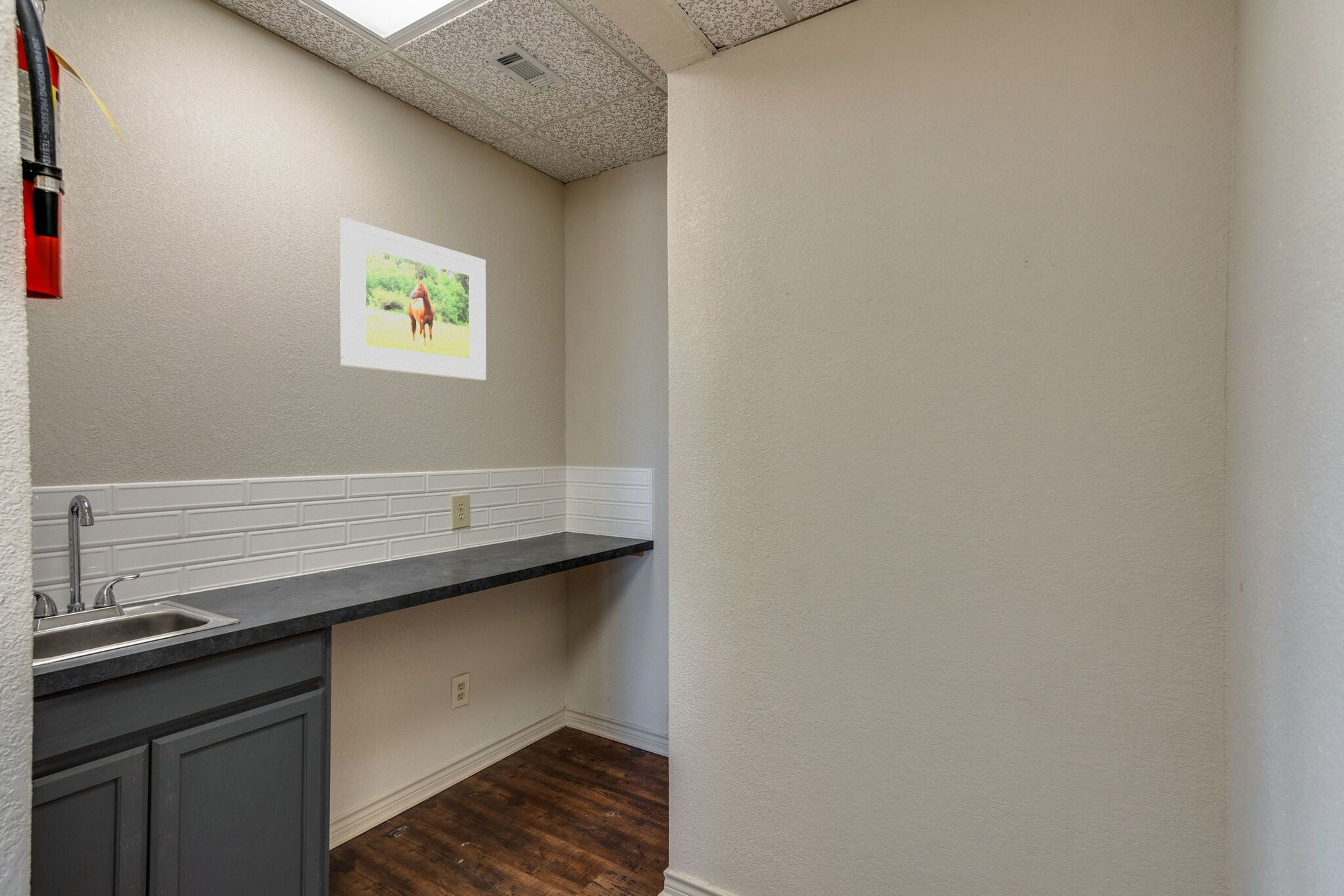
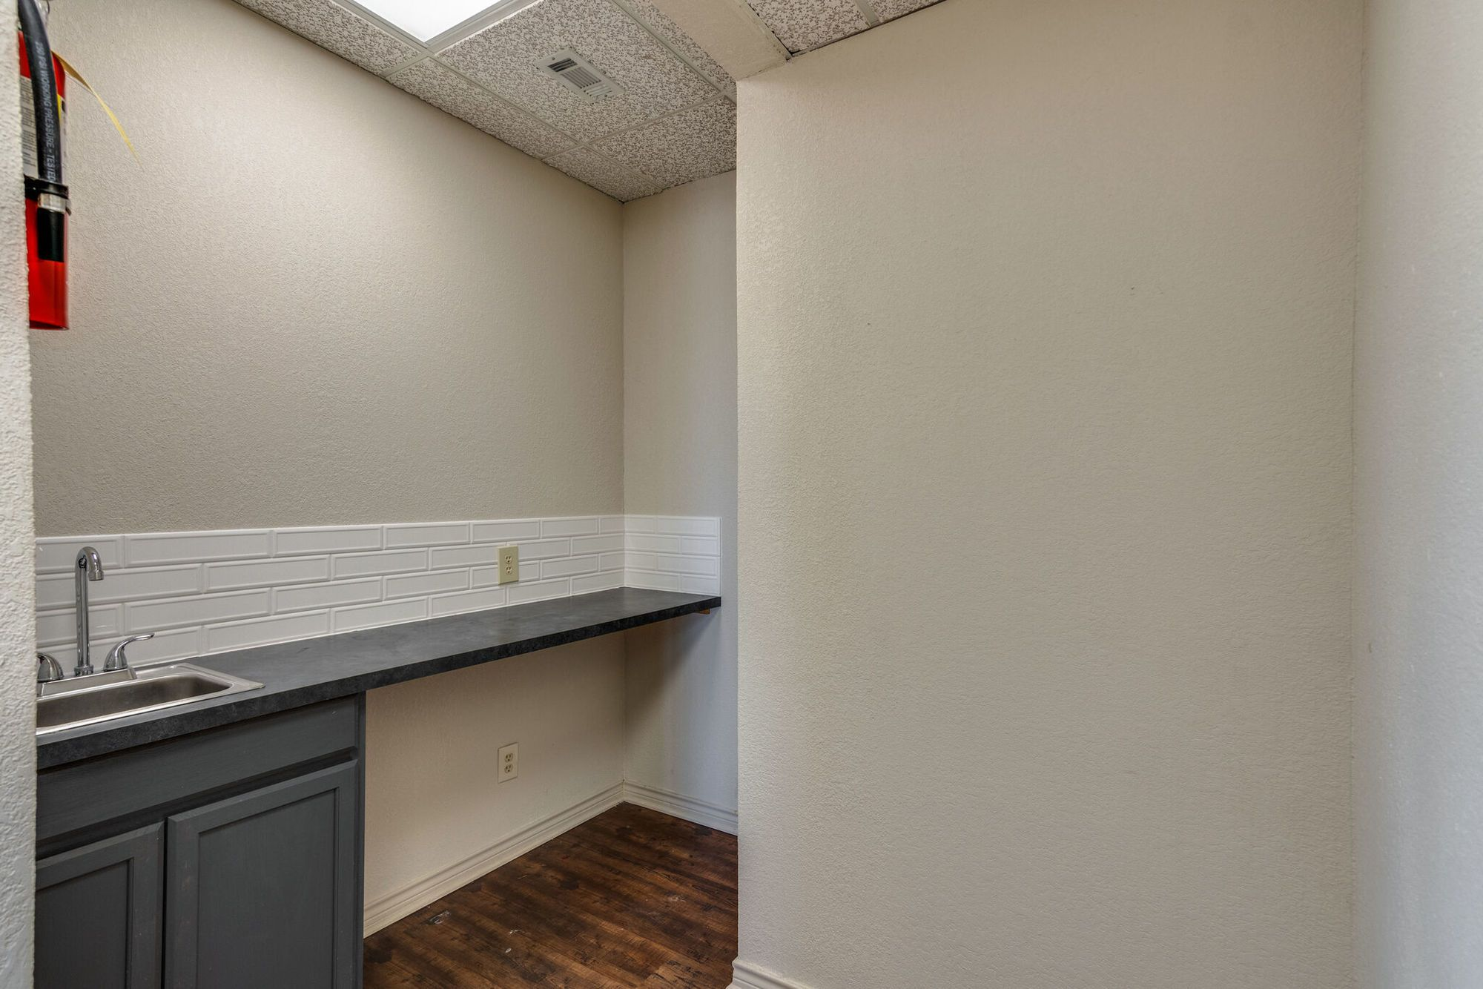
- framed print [339,217,487,381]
